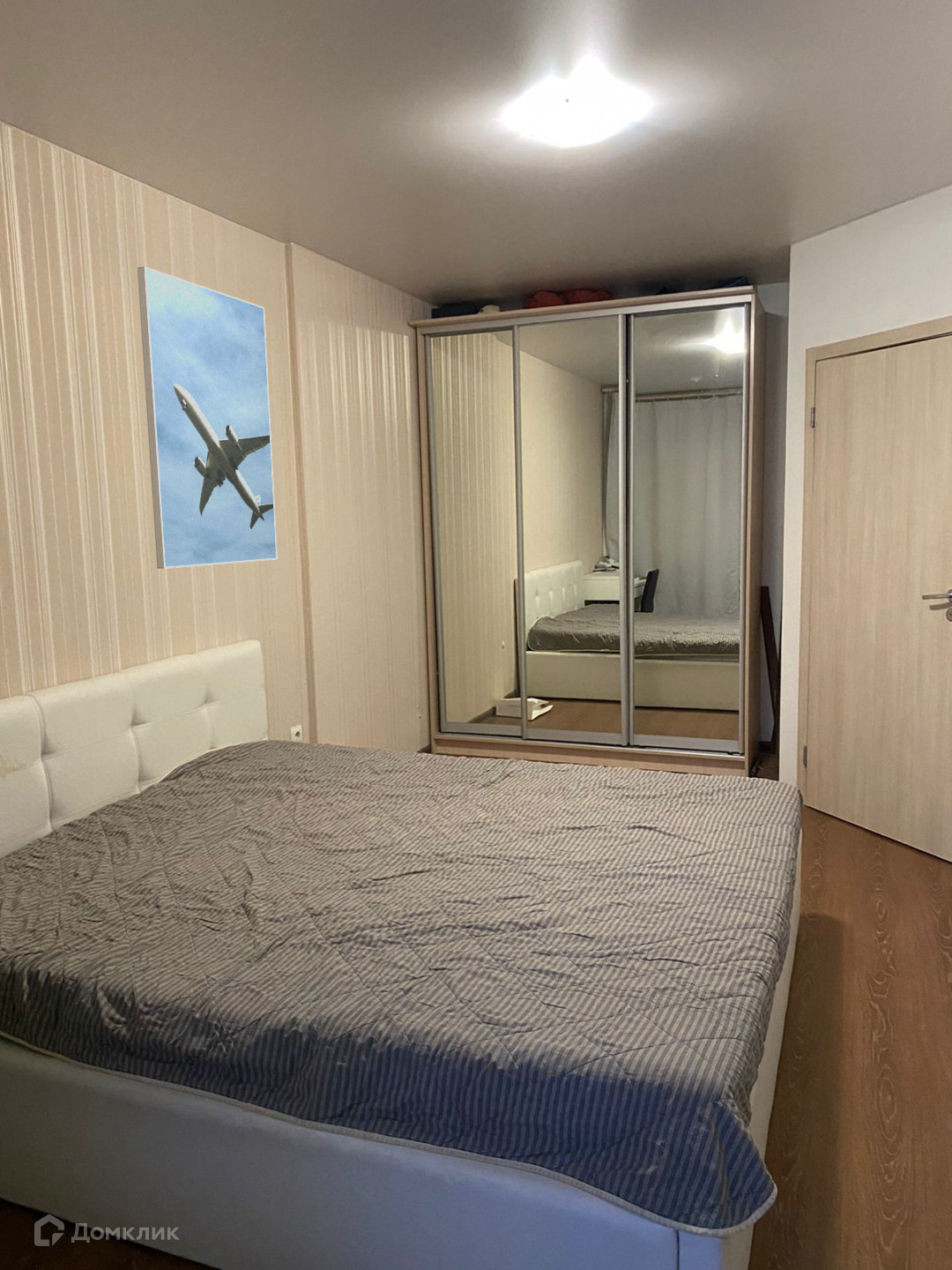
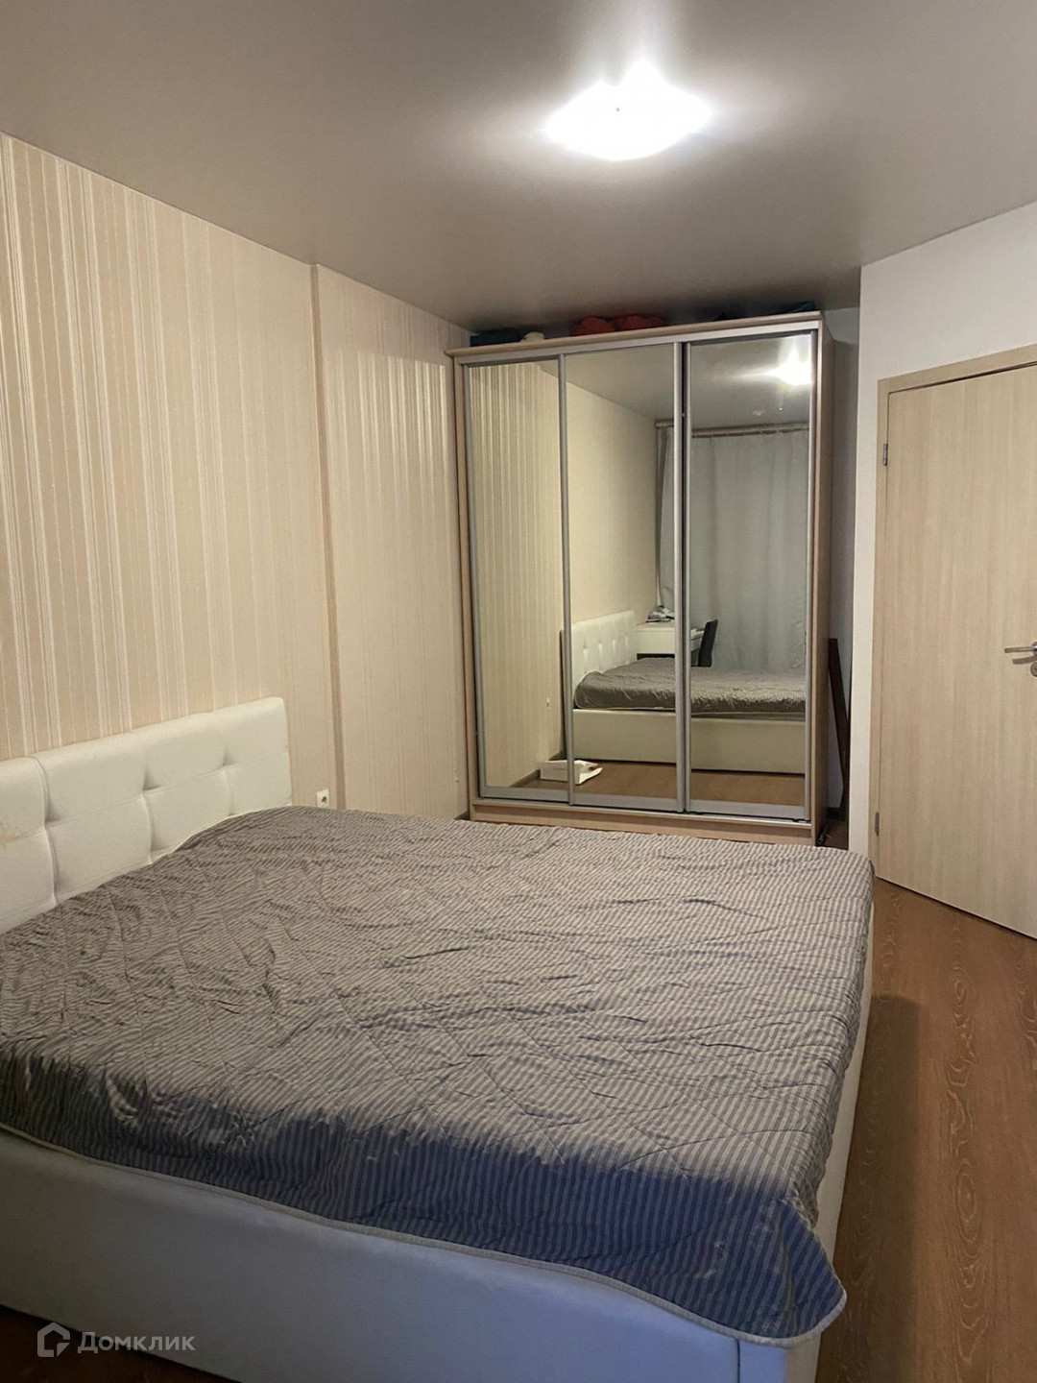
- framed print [137,265,278,570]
